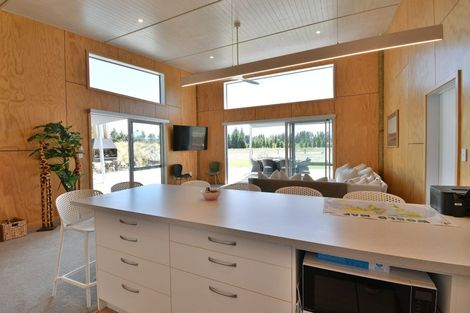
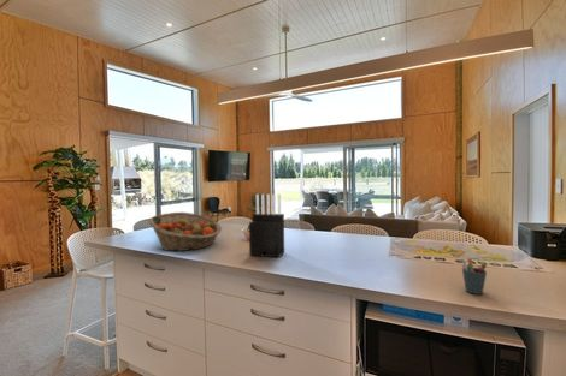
+ fruit basket [147,211,223,252]
+ knife block [248,193,285,258]
+ pen holder [461,257,488,296]
